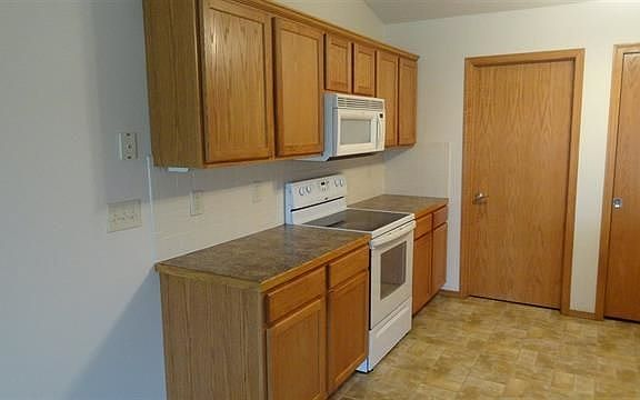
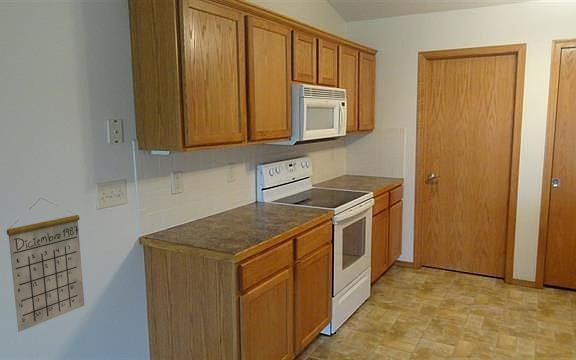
+ calendar [5,197,85,333]
